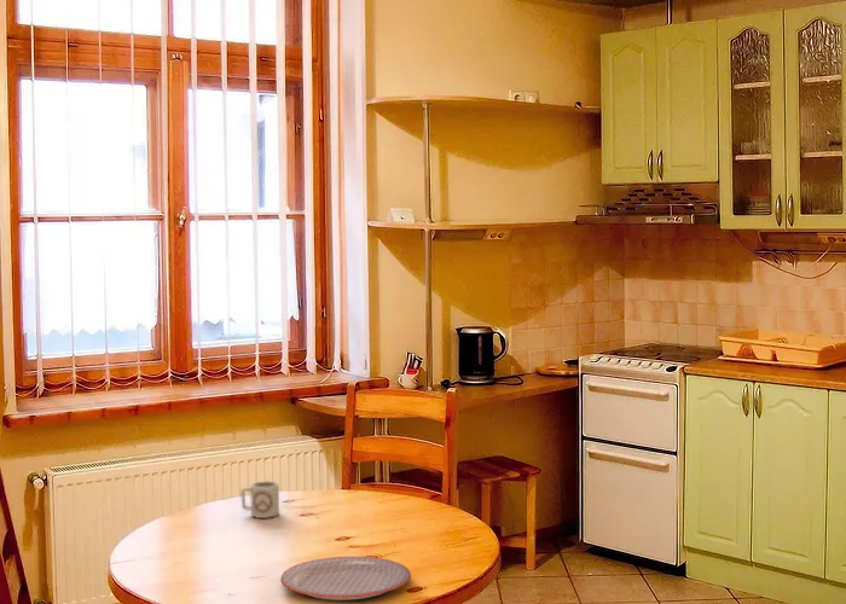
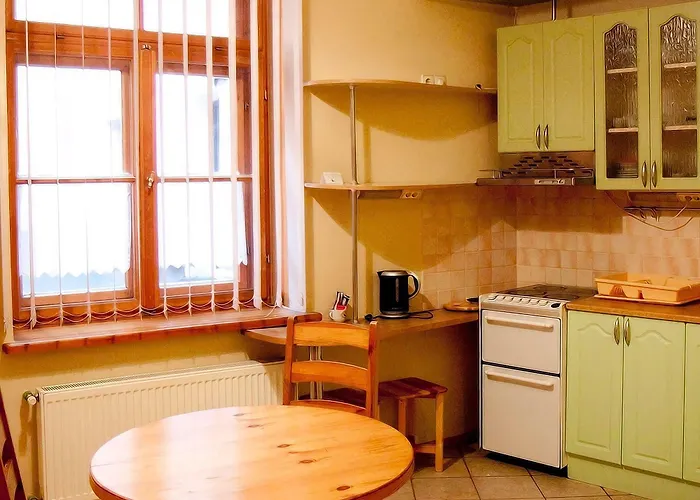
- cup [239,480,280,519]
- plate [280,556,412,602]
